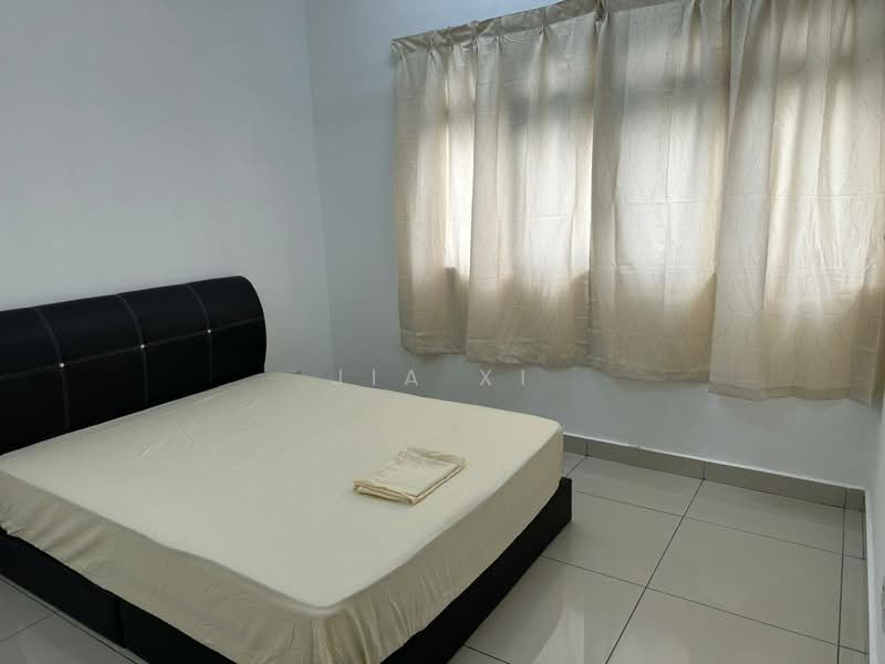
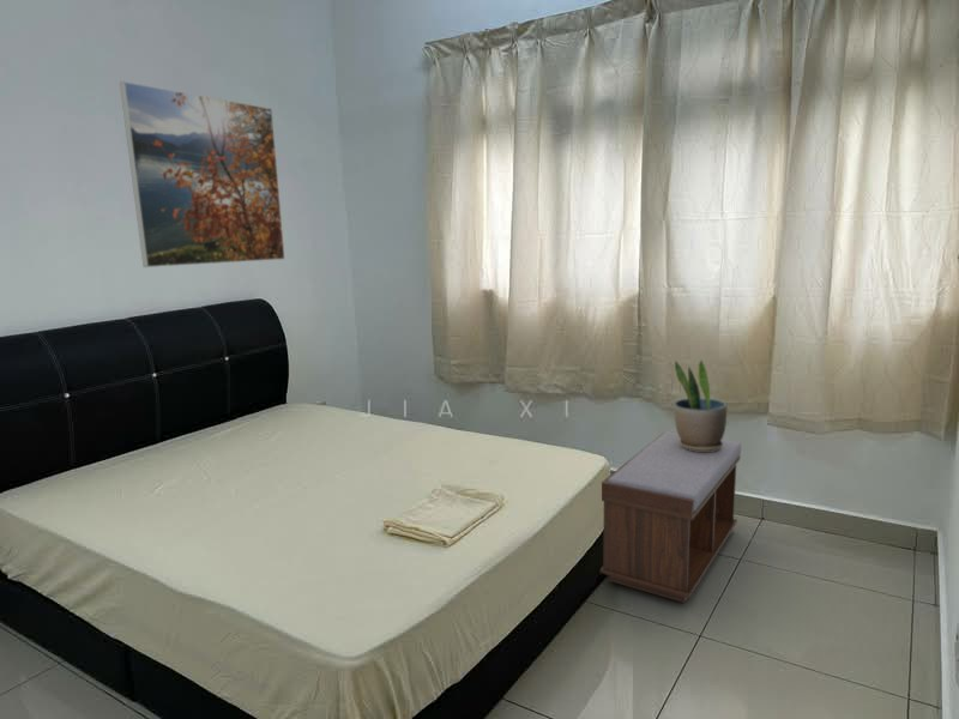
+ bench [599,430,742,604]
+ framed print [119,80,287,268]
+ potted plant [672,360,728,452]
